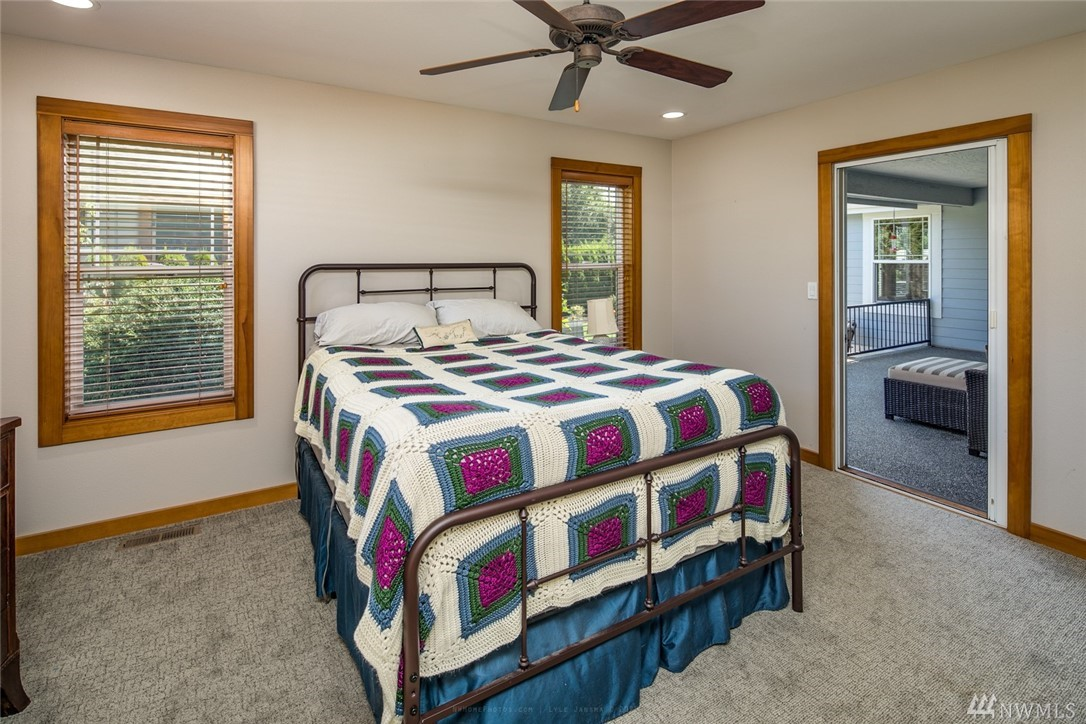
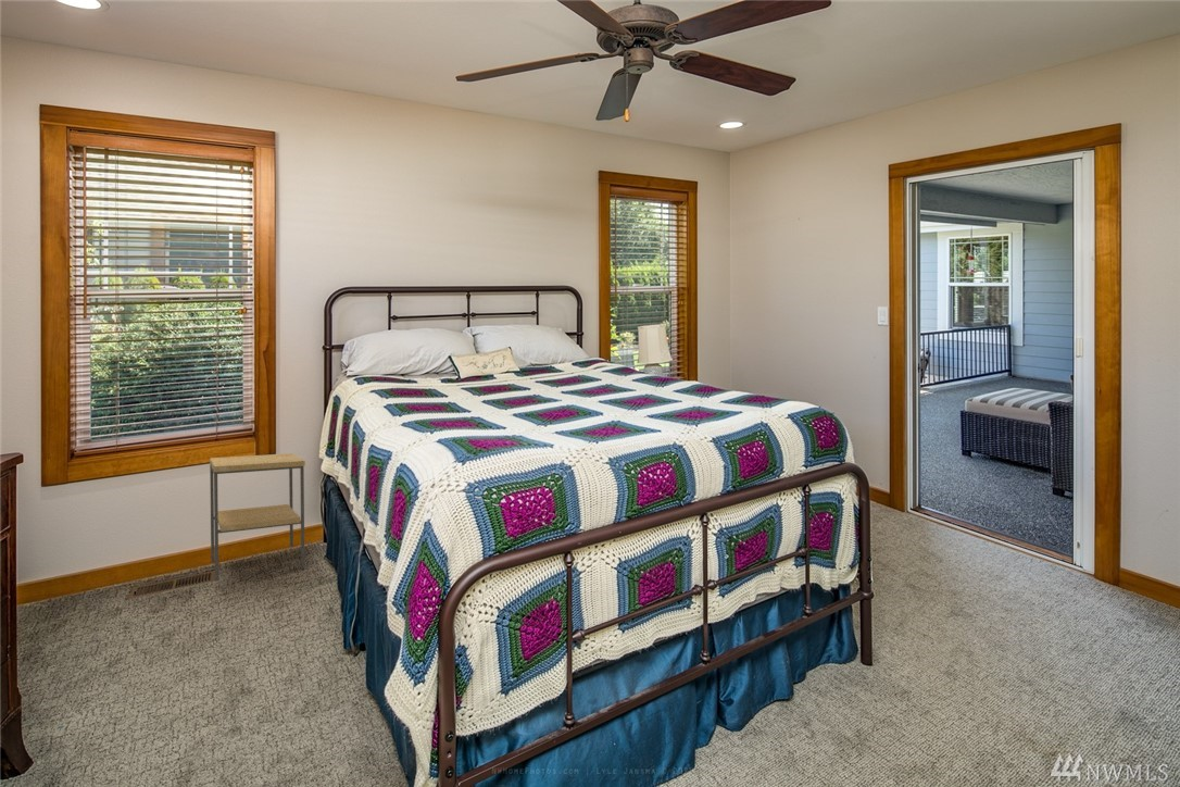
+ side table [209,452,306,583]
